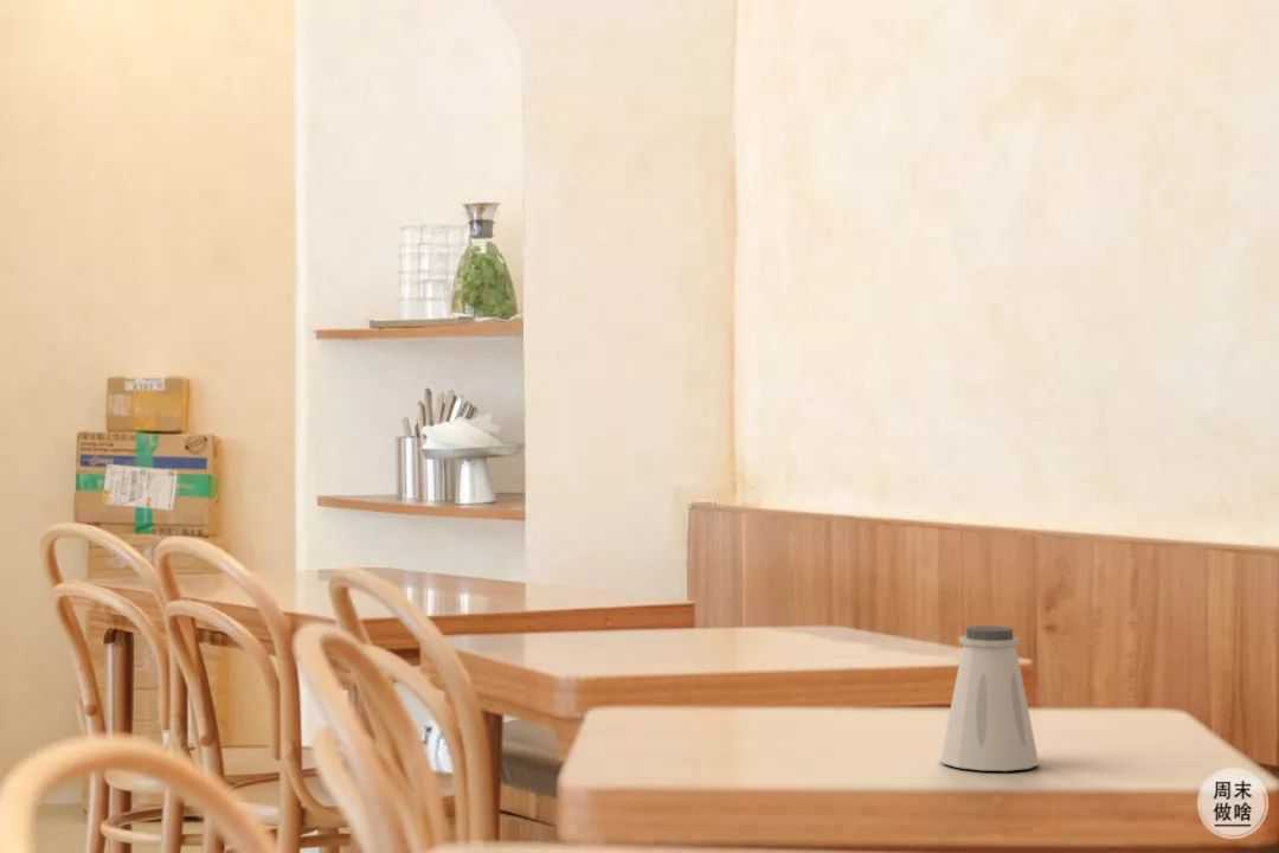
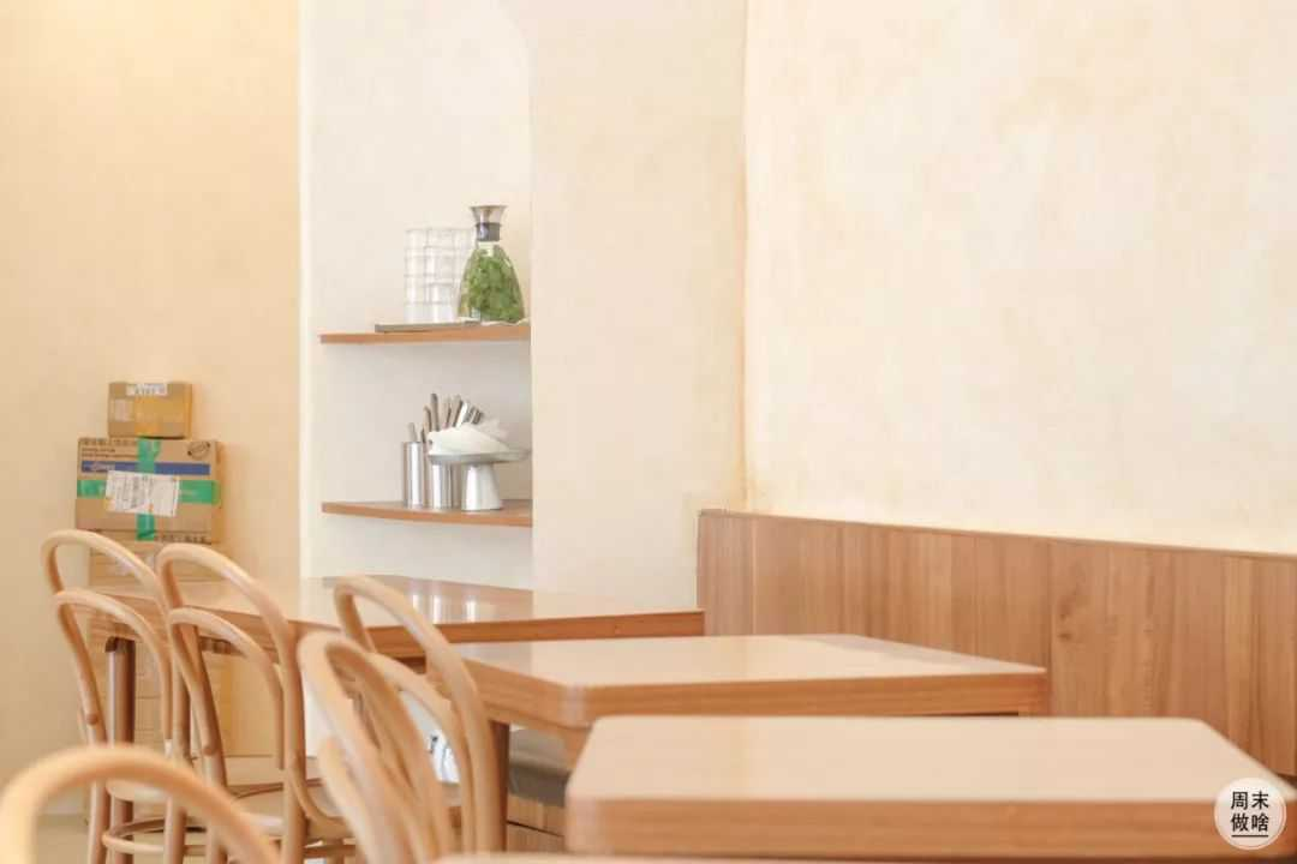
- saltshaker [939,624,1040,772]
